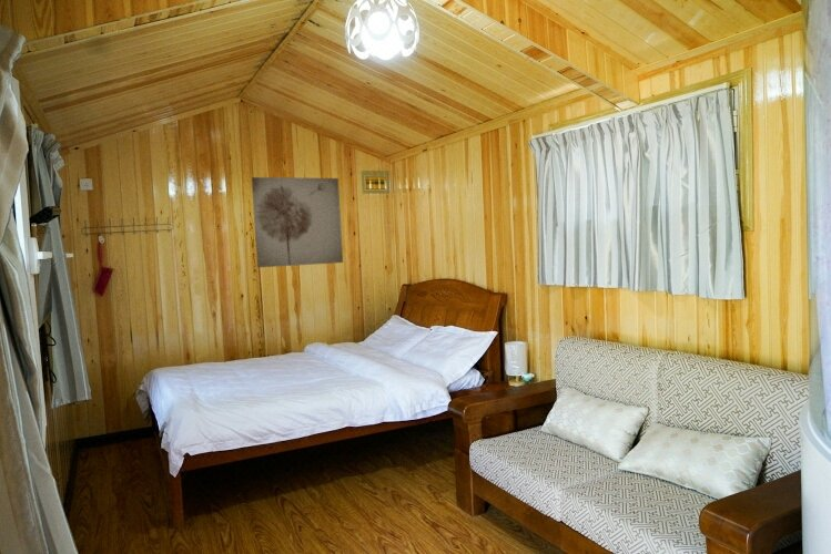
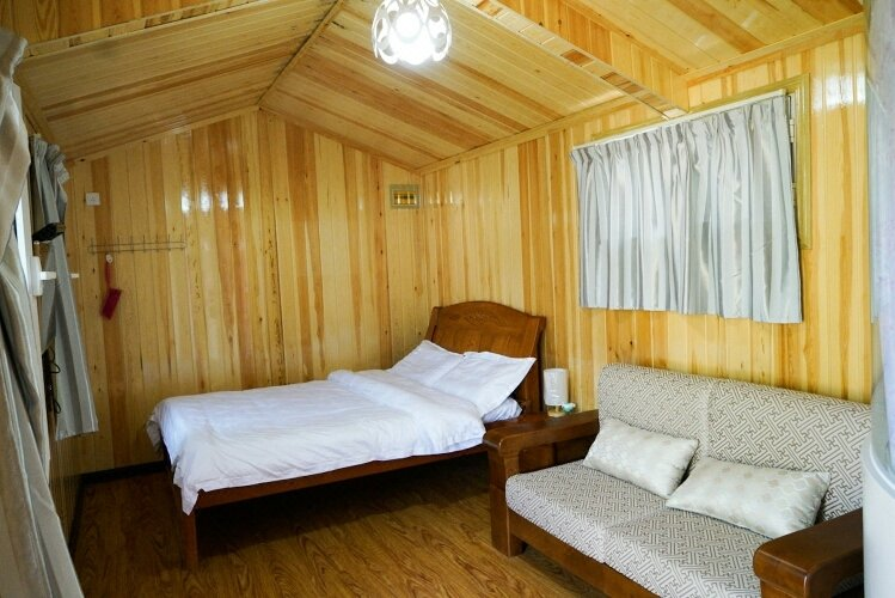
- wall art [251,176,344,268]
